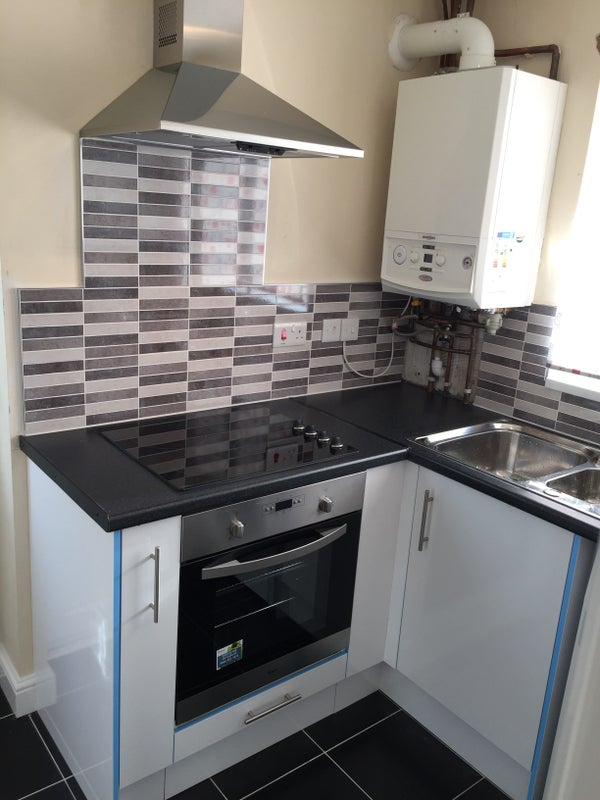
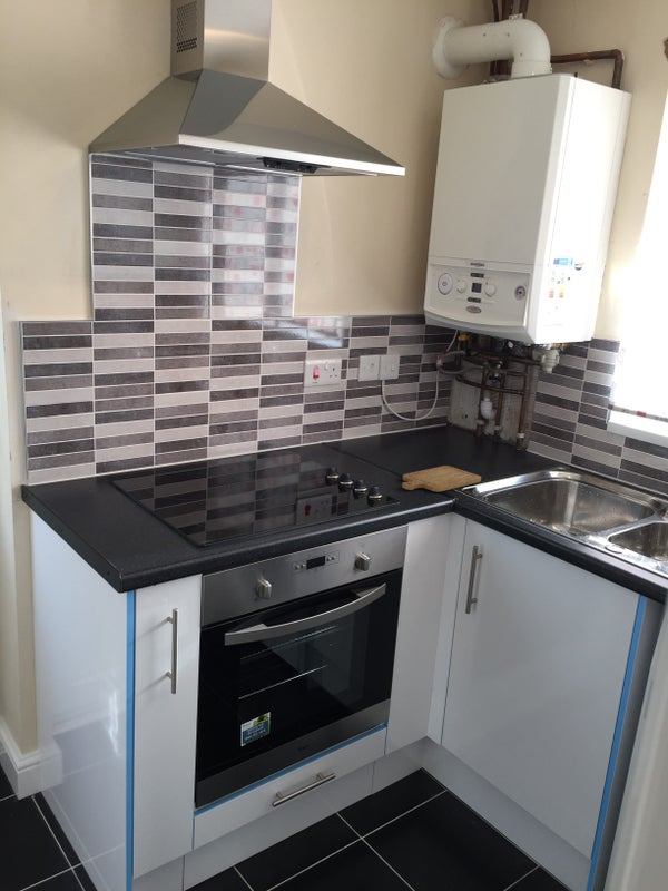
+ chopping board [401,464,482,493]
